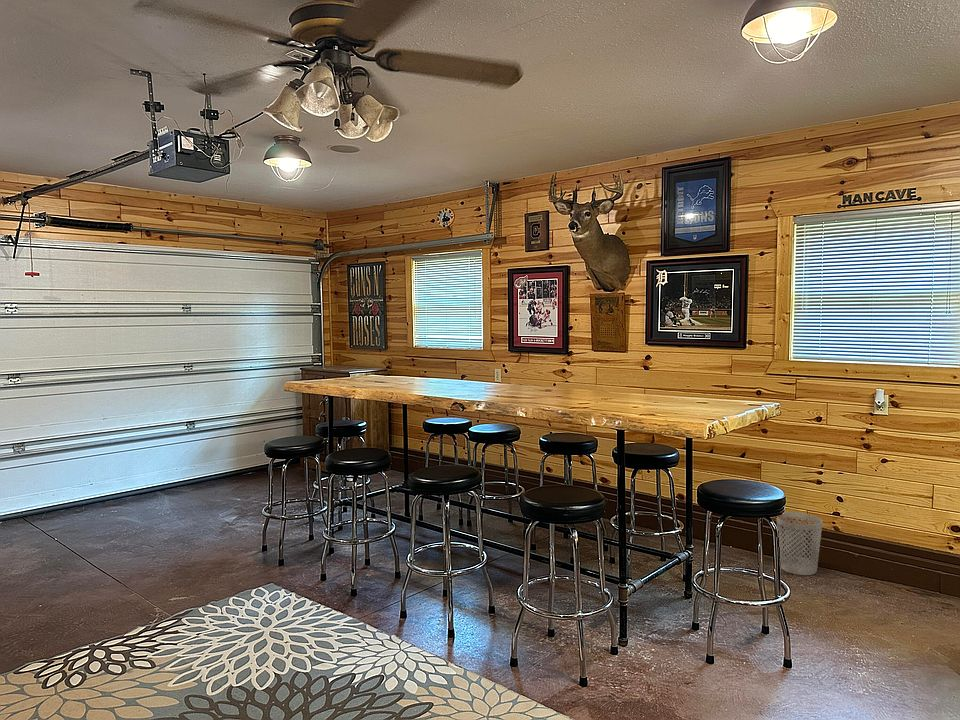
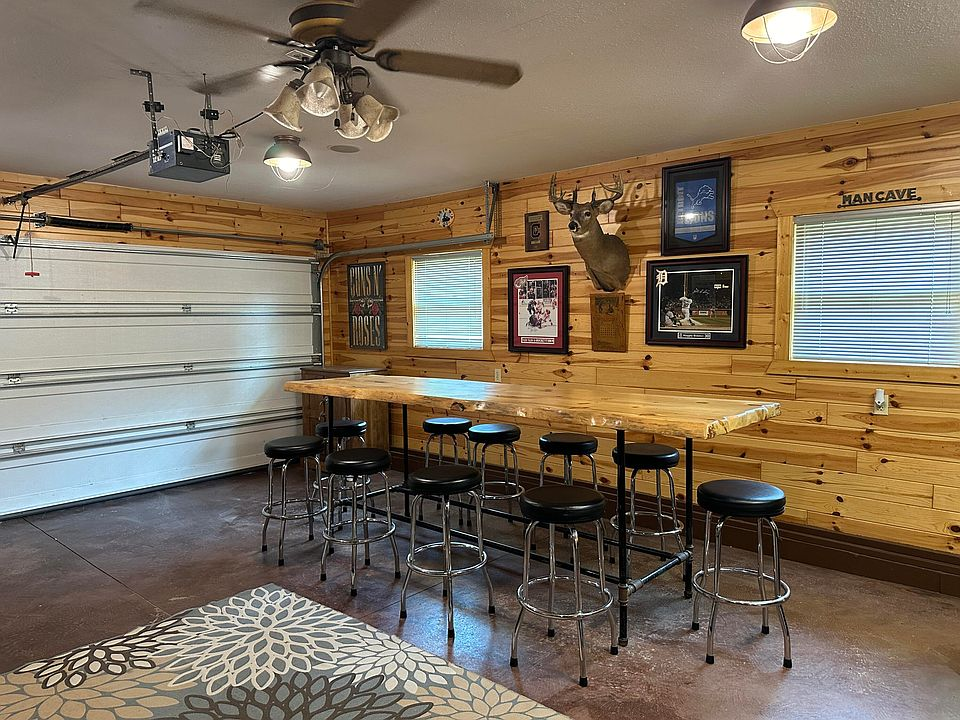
- wastebasket [776,511,824,576]
